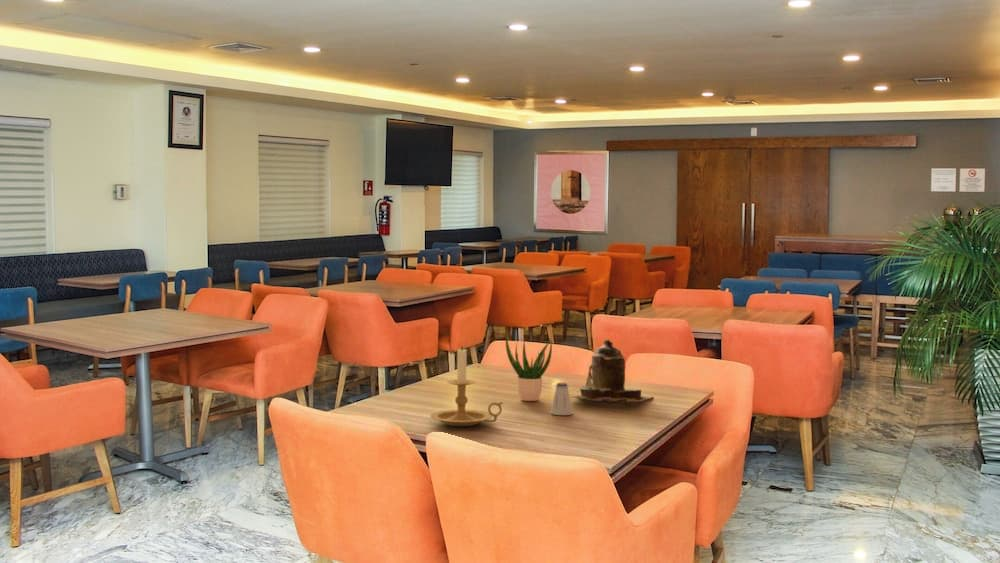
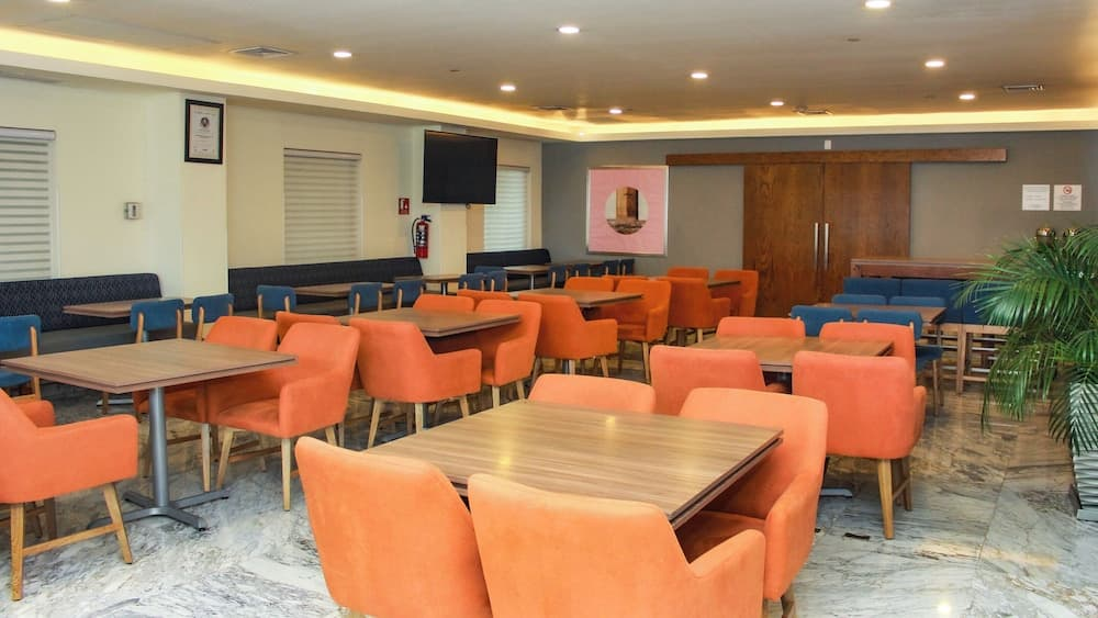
- candle holder [429,345,504,427]
- potted plant [505,330,553,402]
- teapot [569,339,653,406]
- saltshaker [550,382,573,416]
